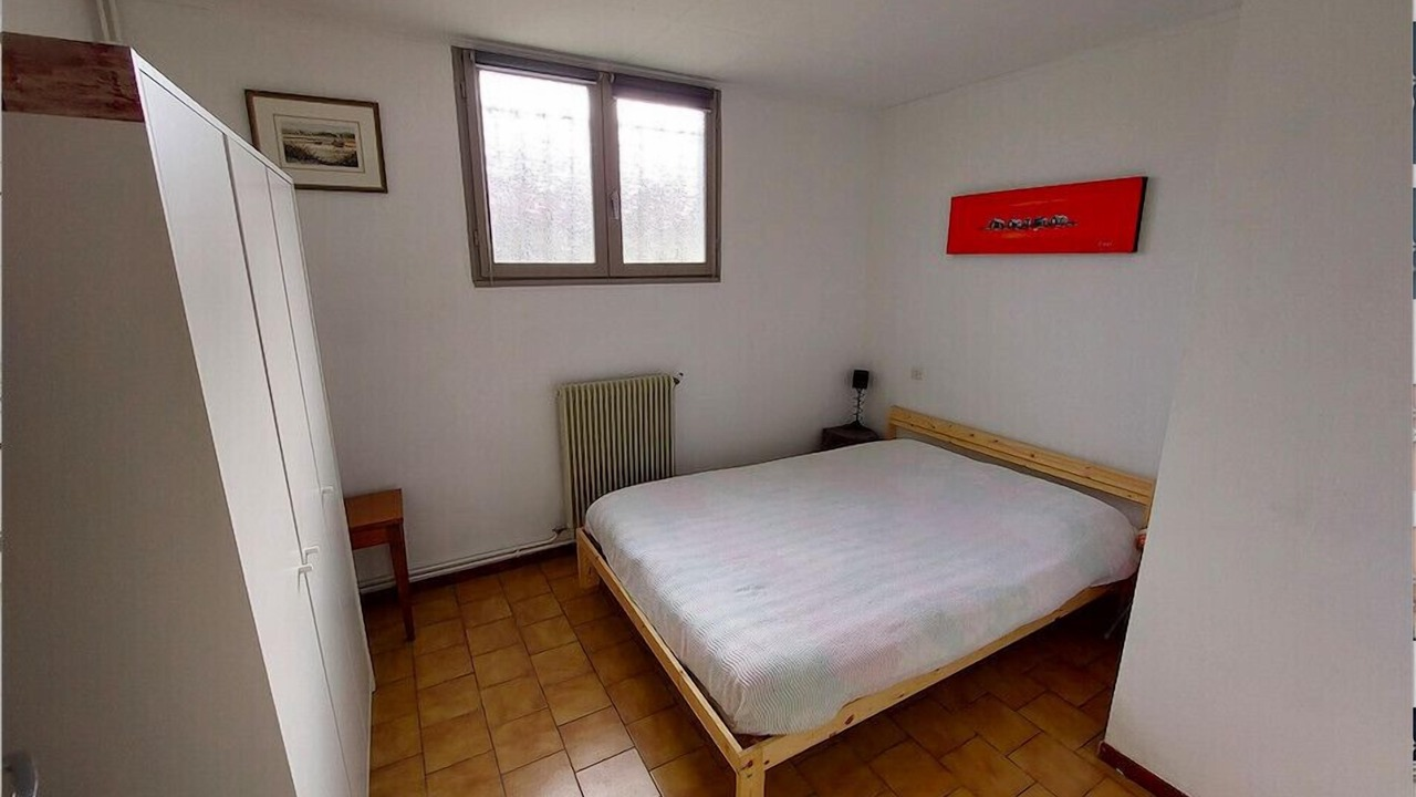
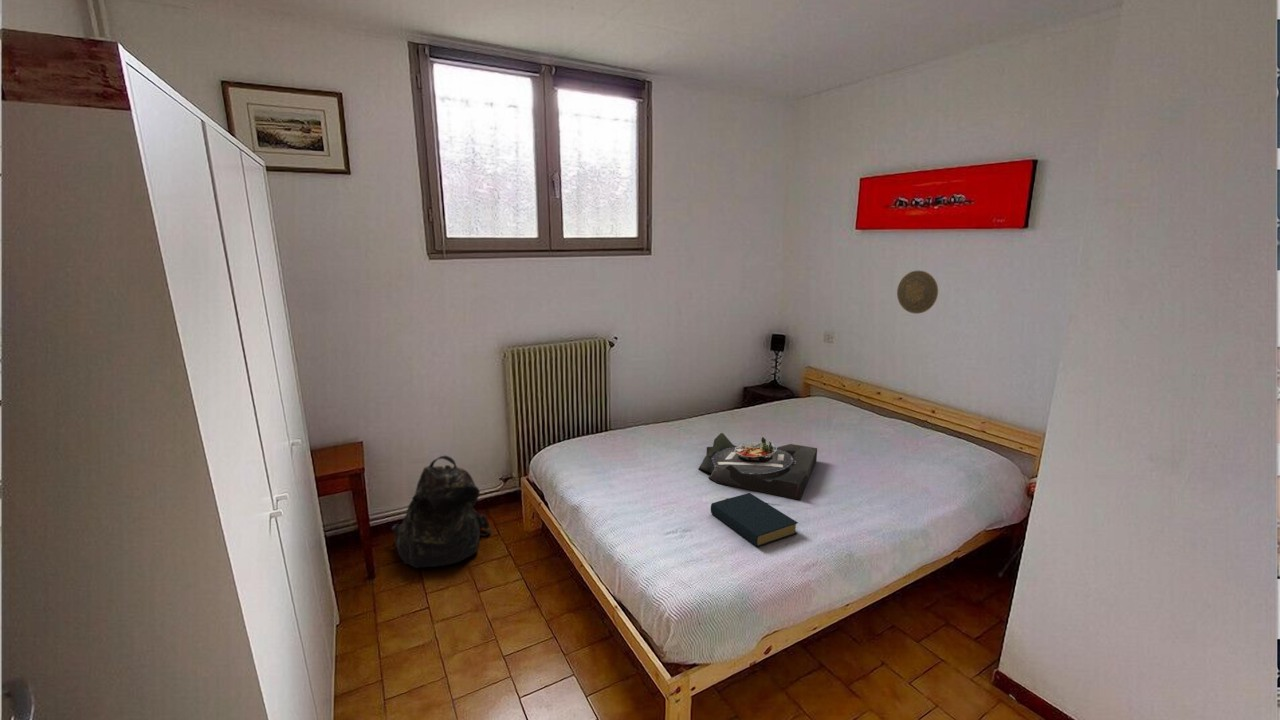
+ hardback book [710,492,799,548]
+ backpack [391,455,493,569]
+ serving tray [697,432,818,501]
+ decorative plate [896,270,939,315]
